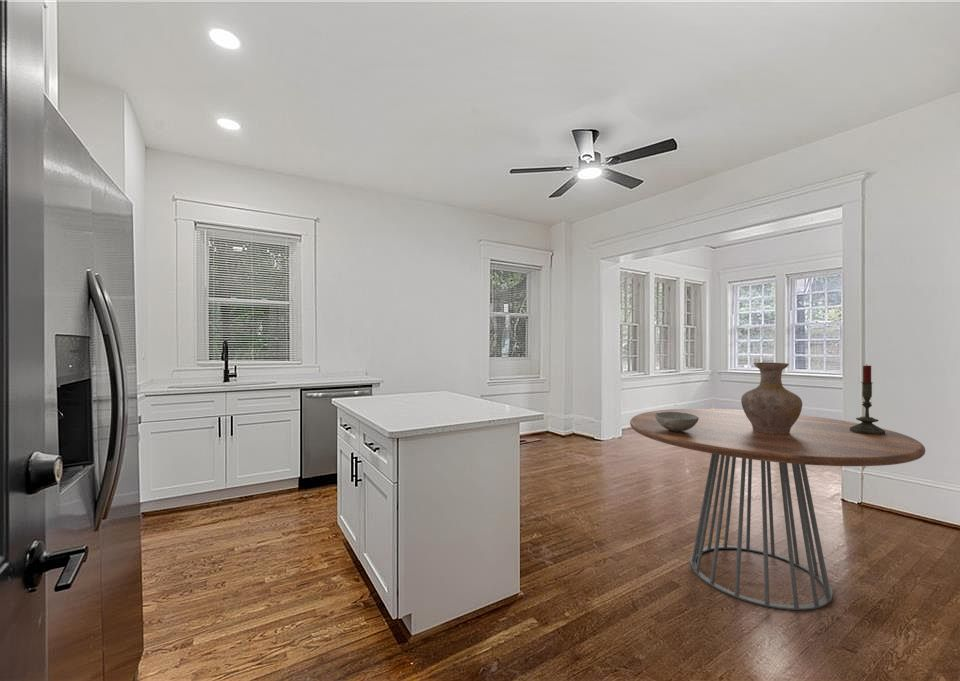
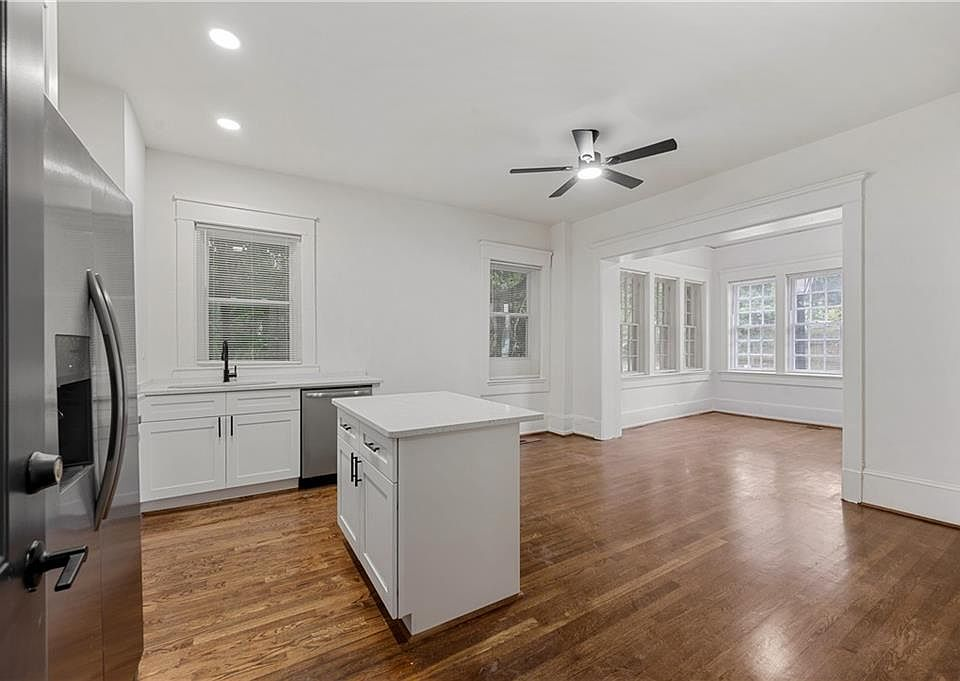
- bowl [655,412,699,431]
- vase [740,361,803,435]
- candle [850,365,885,435]
- dining table [629,408,926,611]
